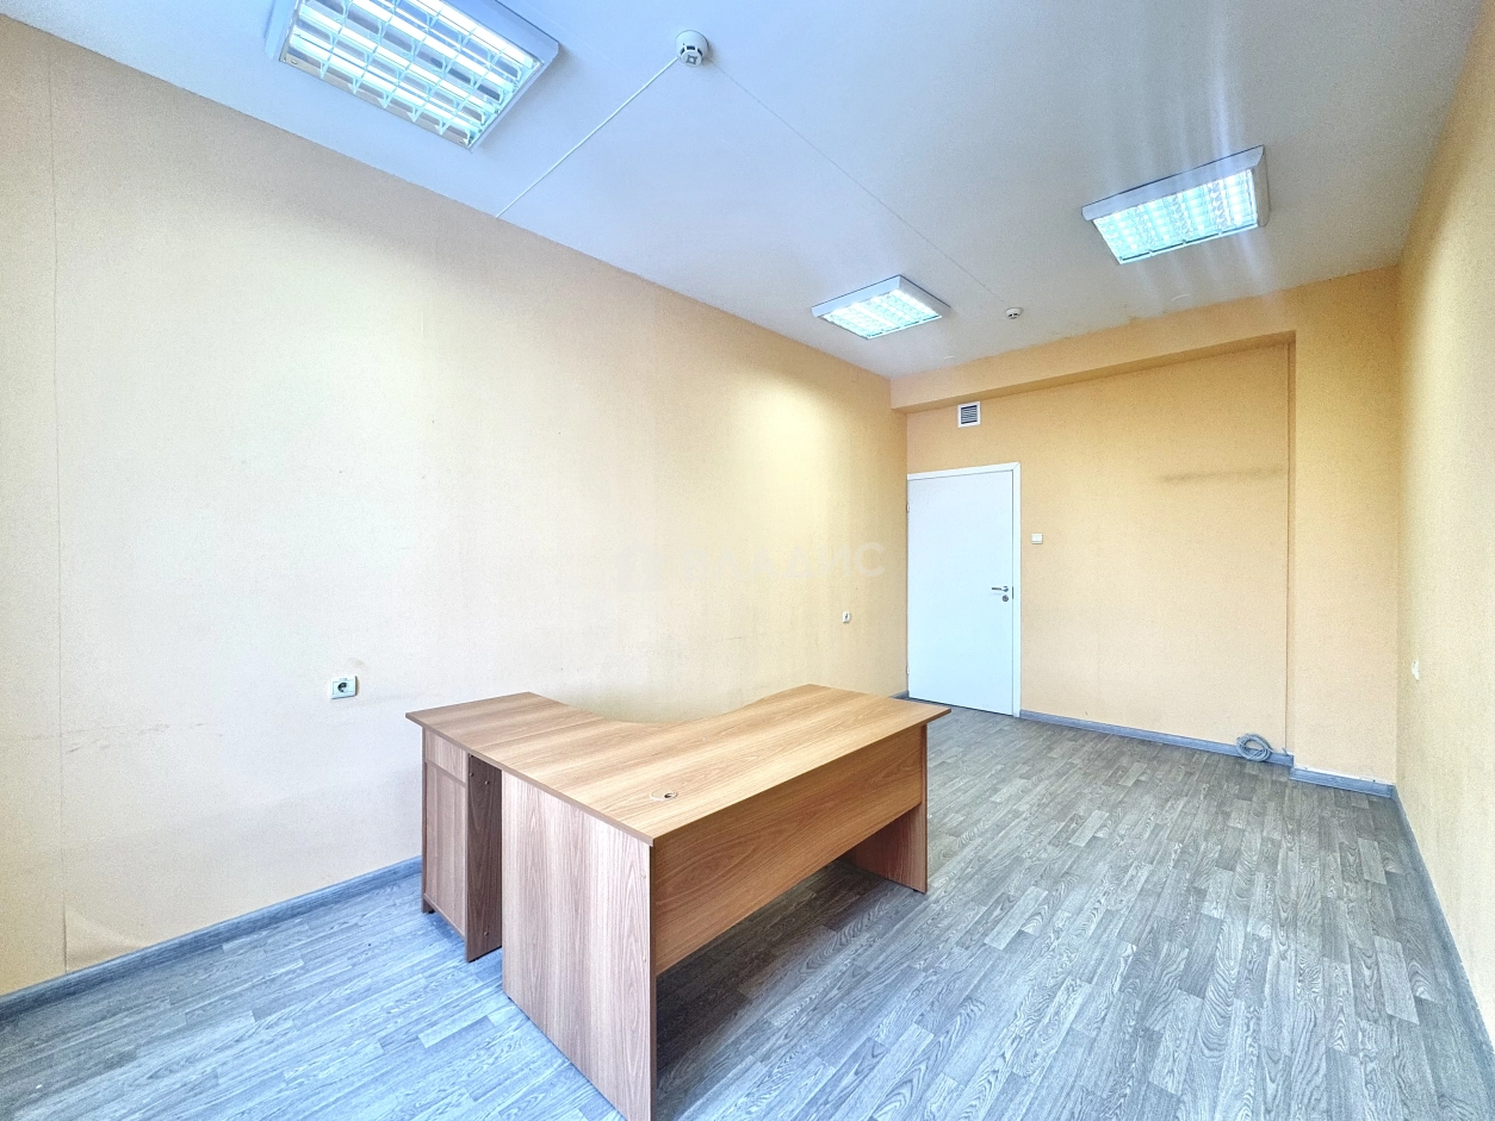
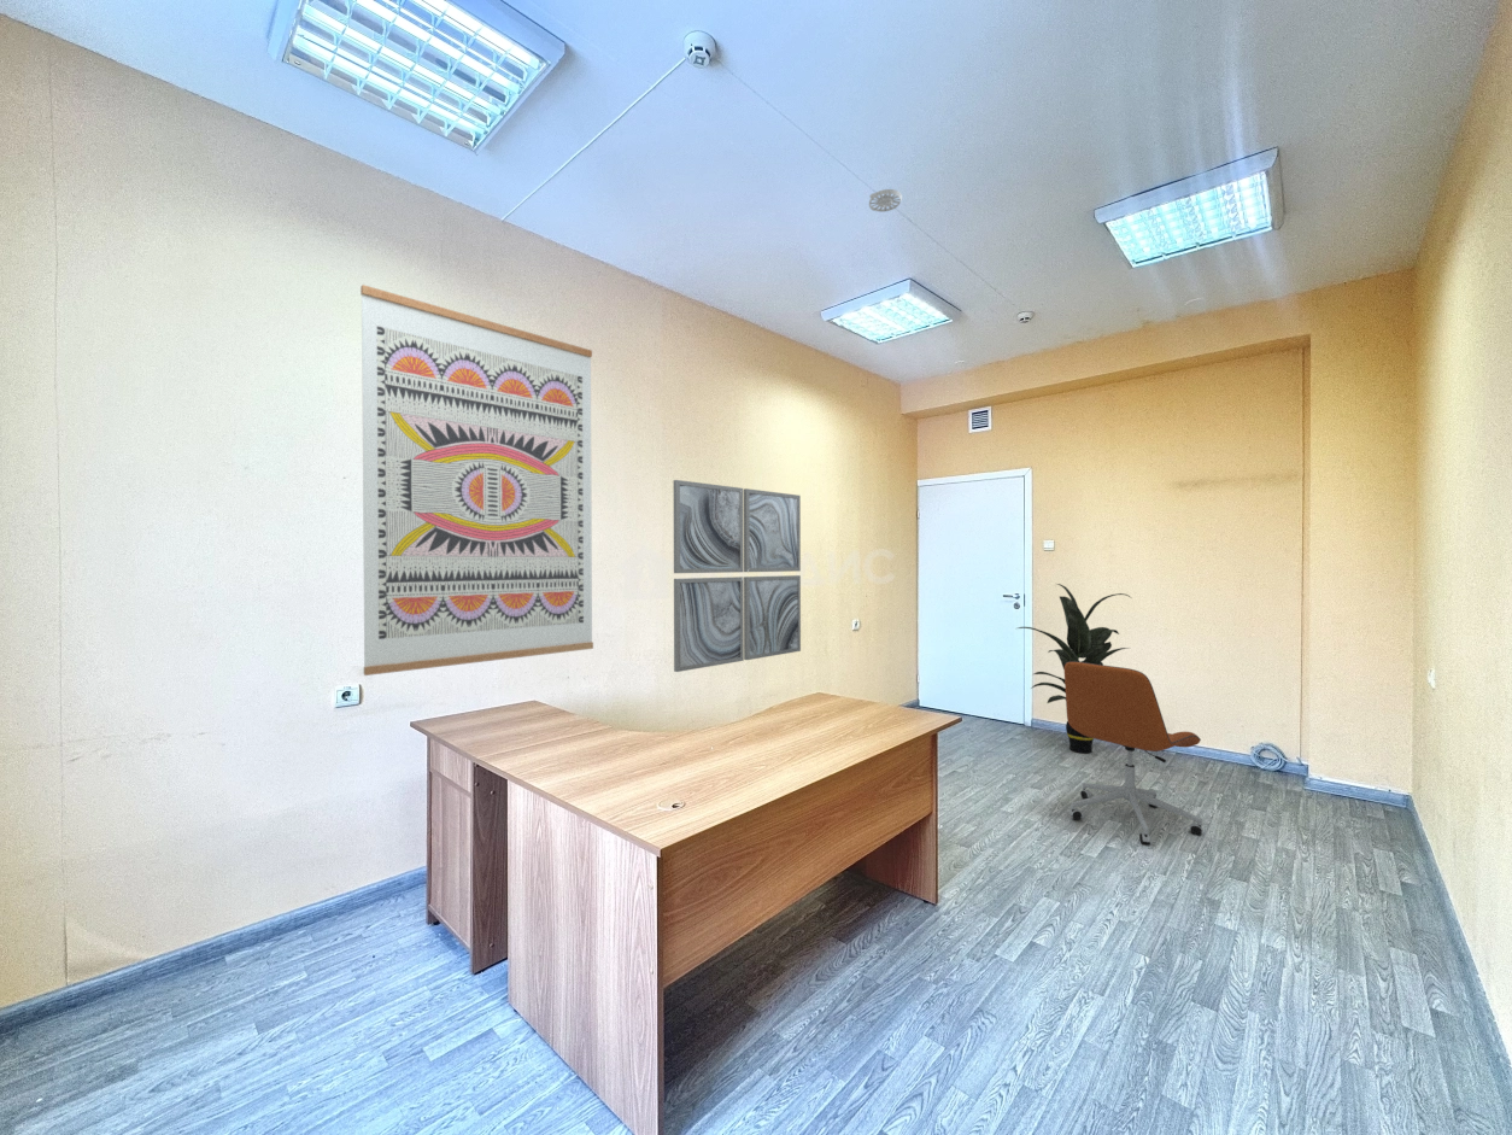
+ wall art [359,283,594,677]
+ indoor plant [1016,583,1131,754]
+ wall art [673,479,802,673]
+ smoke detector [868,188,903,213]
+ office chair [1063,661,1205,846]
